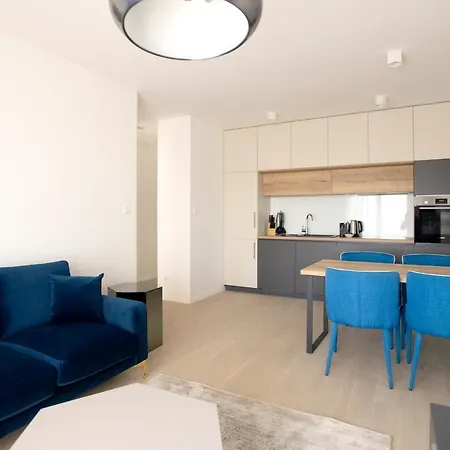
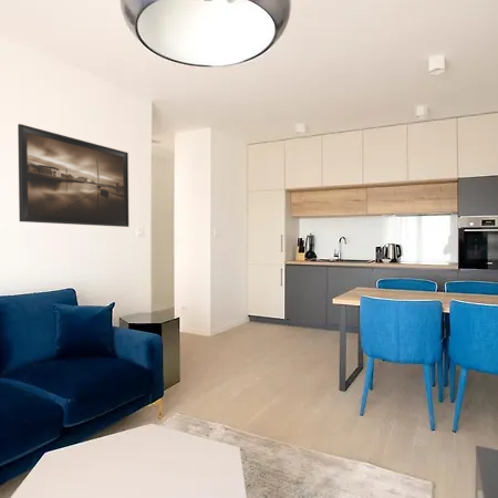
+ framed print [17,123,129,228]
